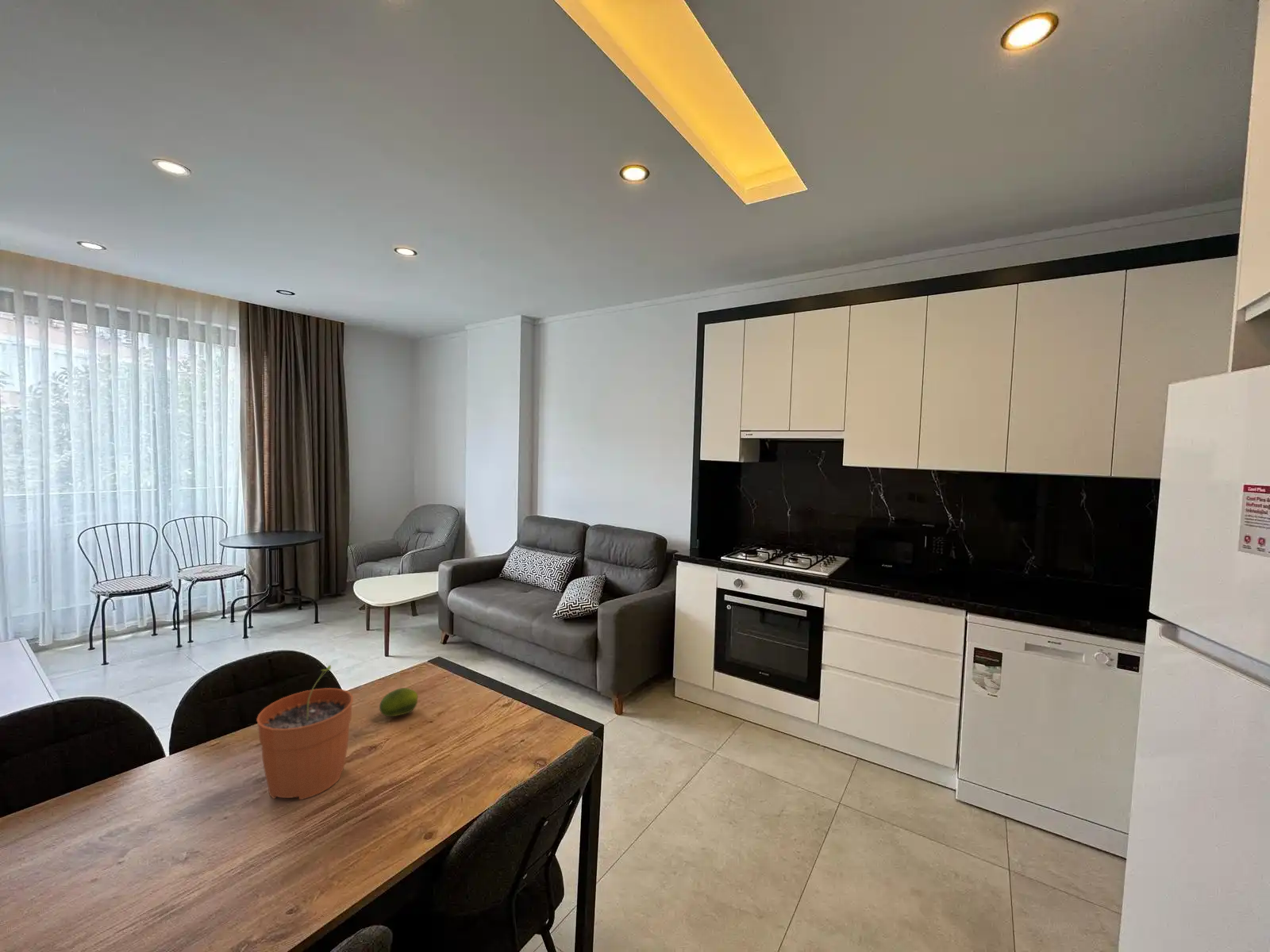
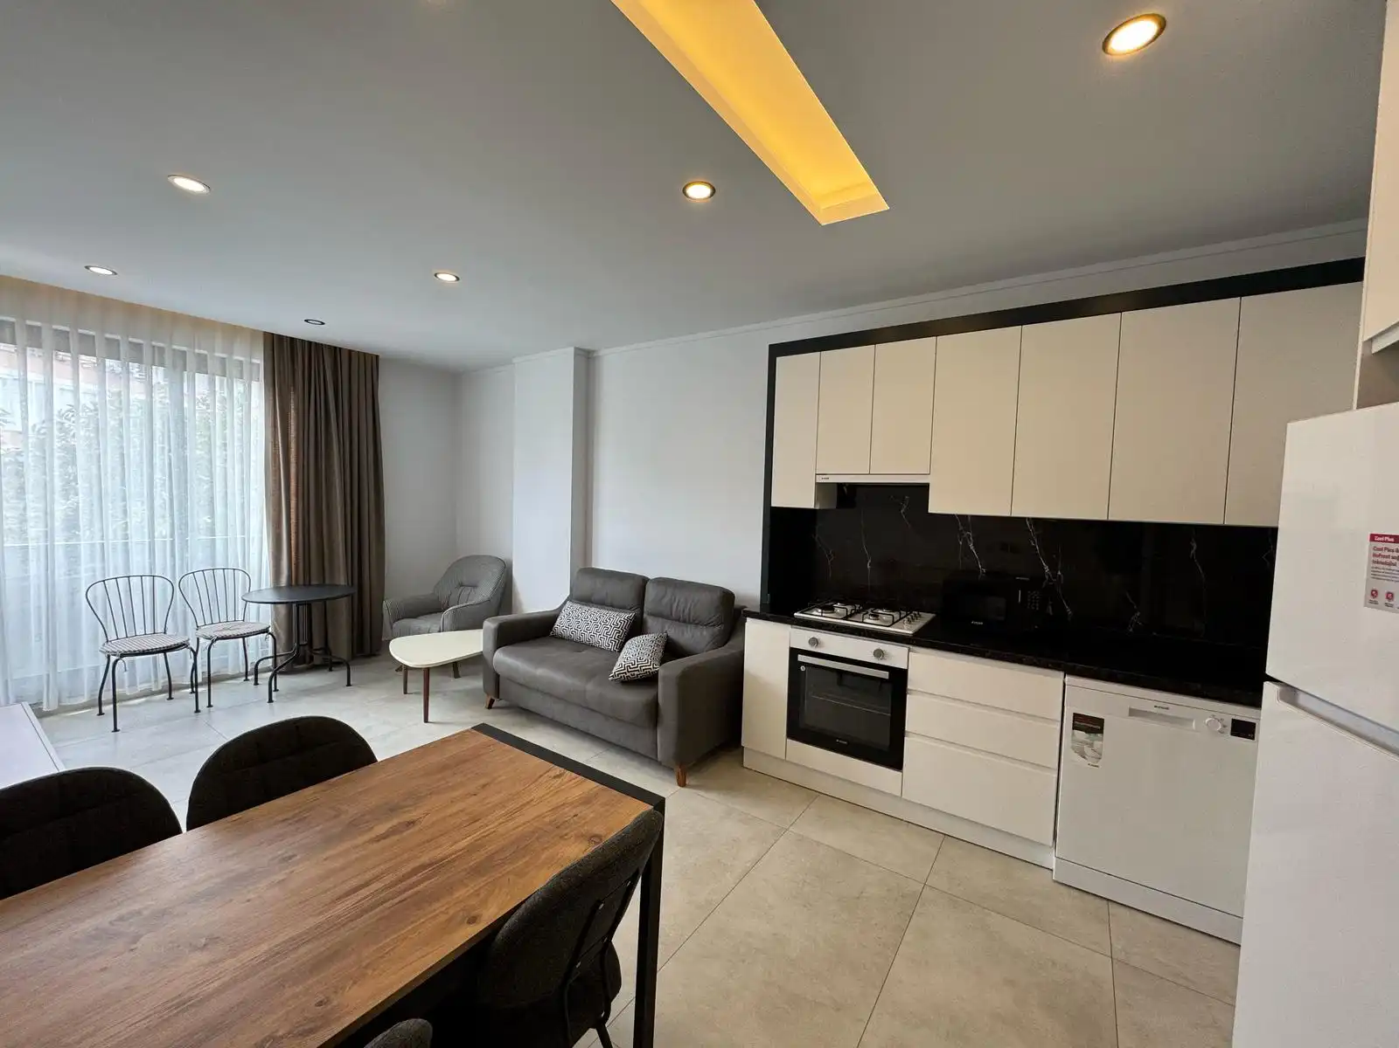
- fruit [379,687,418,717]
- plant pot [256,664,354,801]
